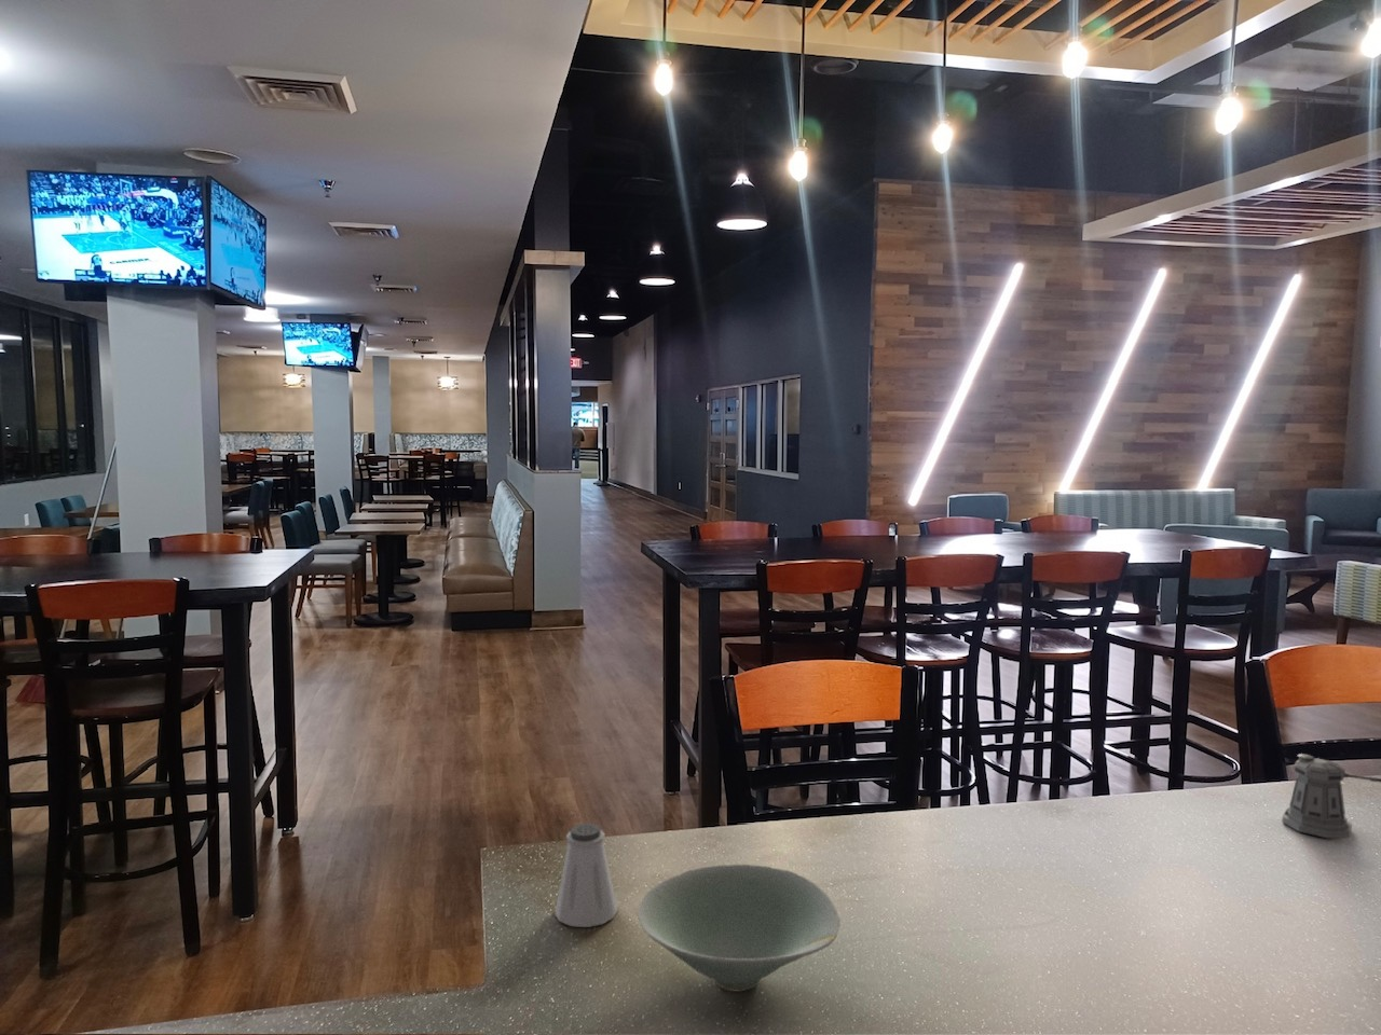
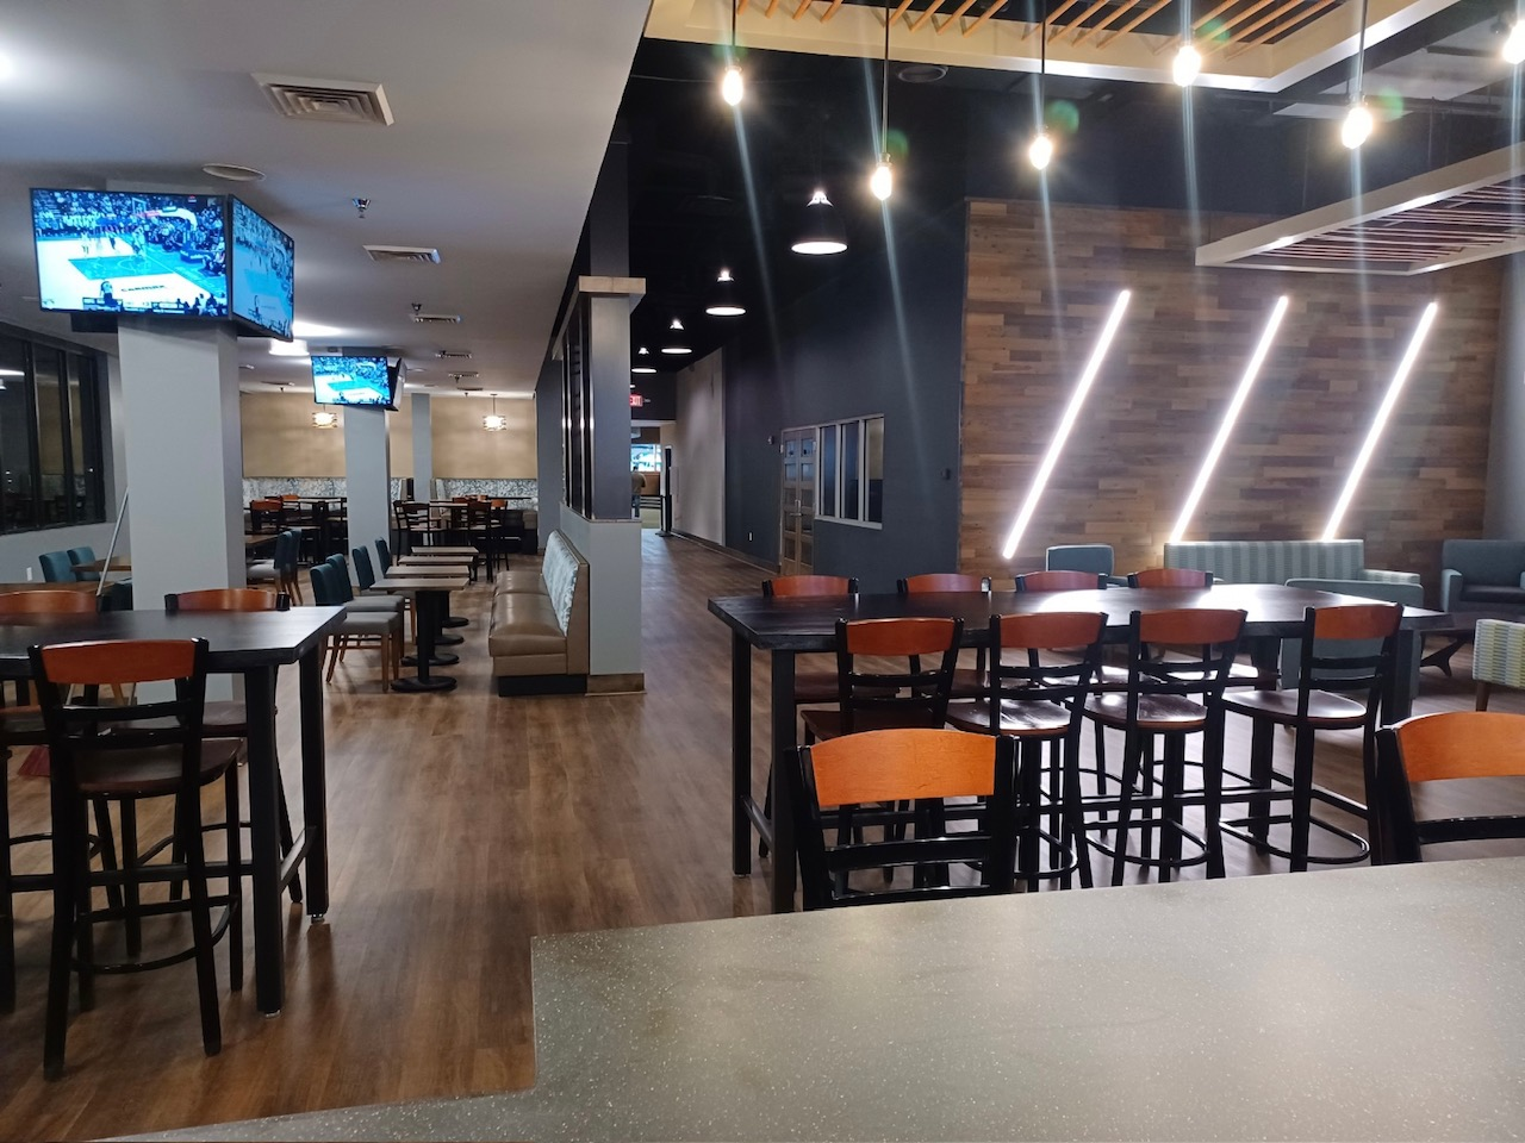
- bowl [636,862,842,992]
- saltshaker [553,823,619,928]
- pepper shaker [1281,752,1381,839]
